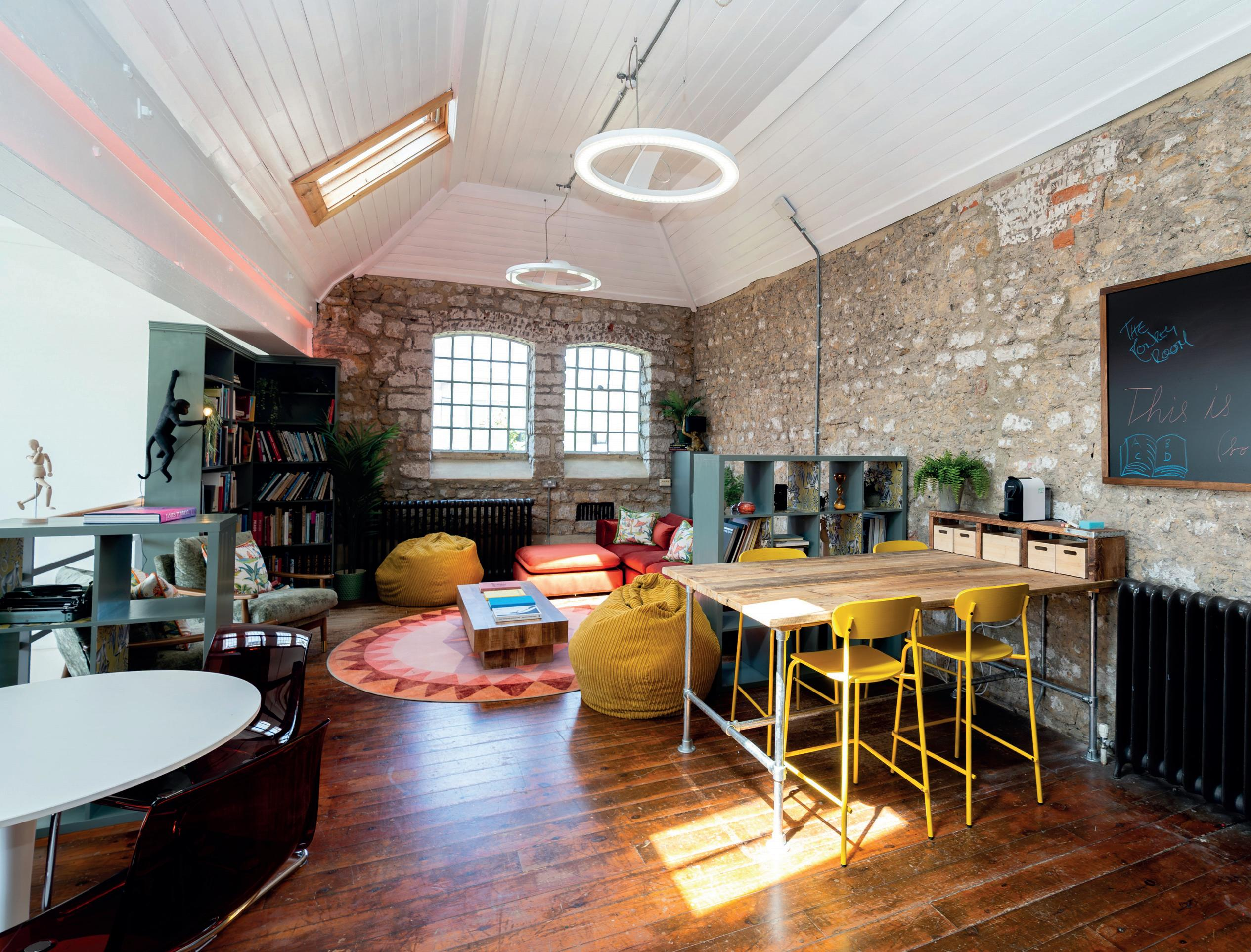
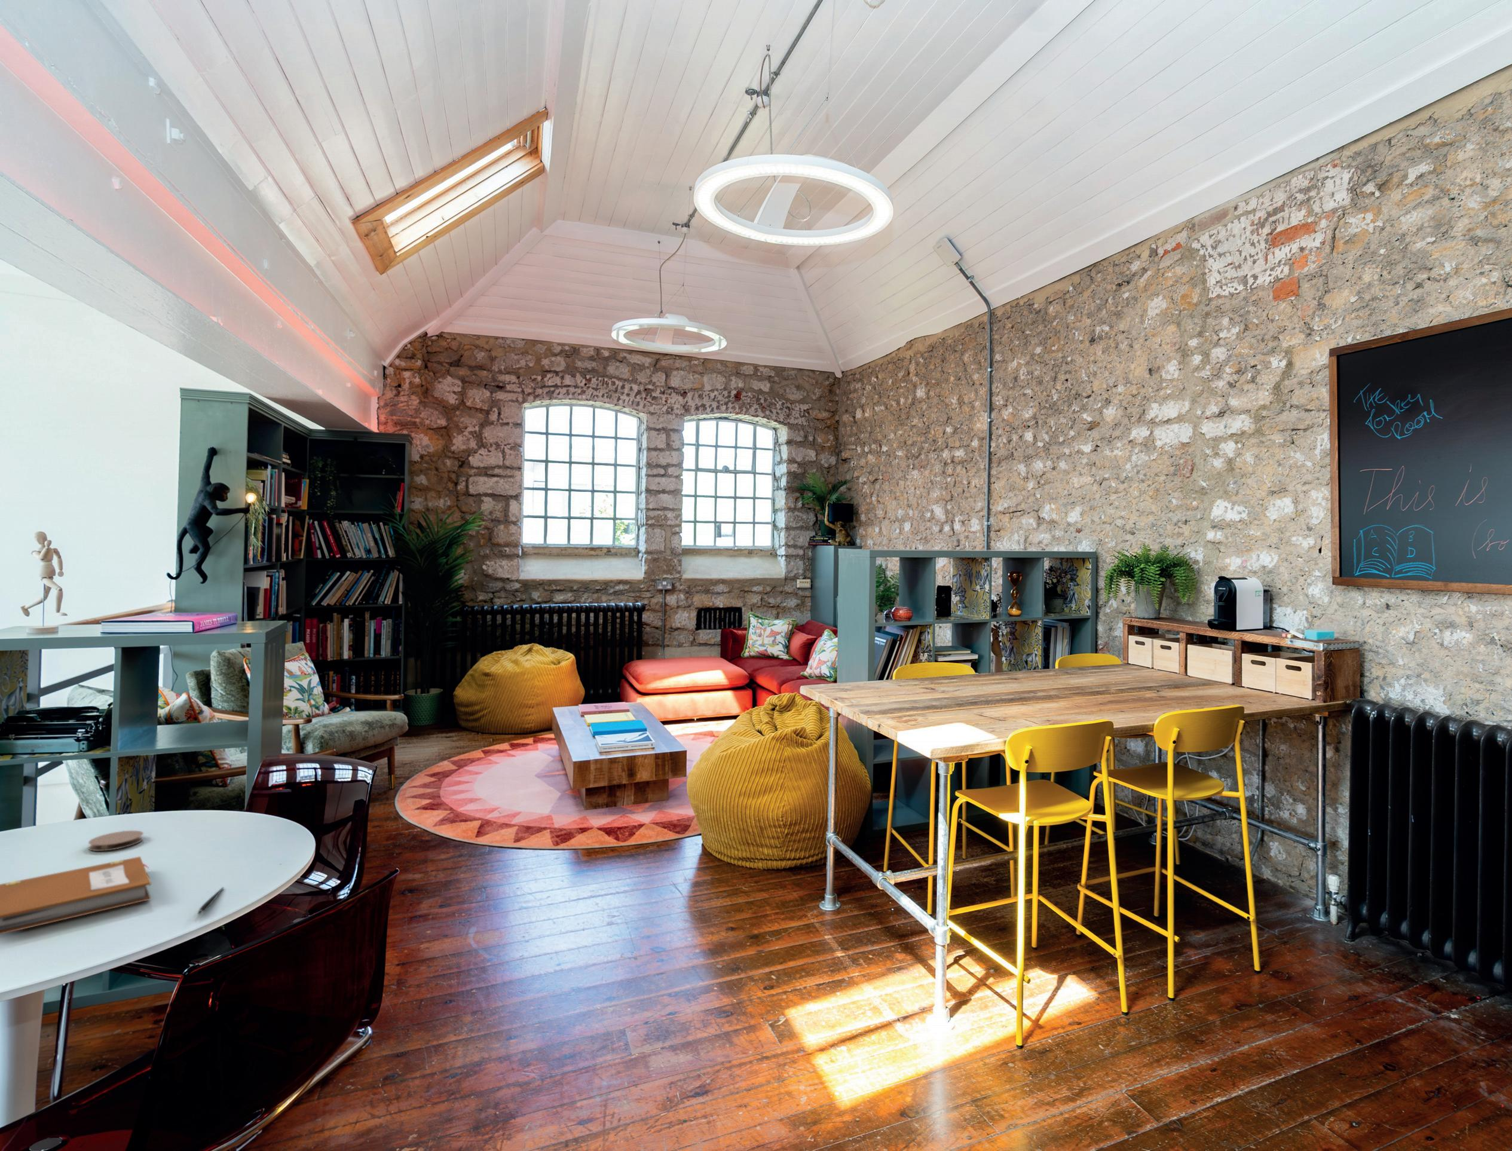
+ coaster [88,831,144,851]
+ notebook [0,856,151,936]
+ pen [197,886,224,915]
